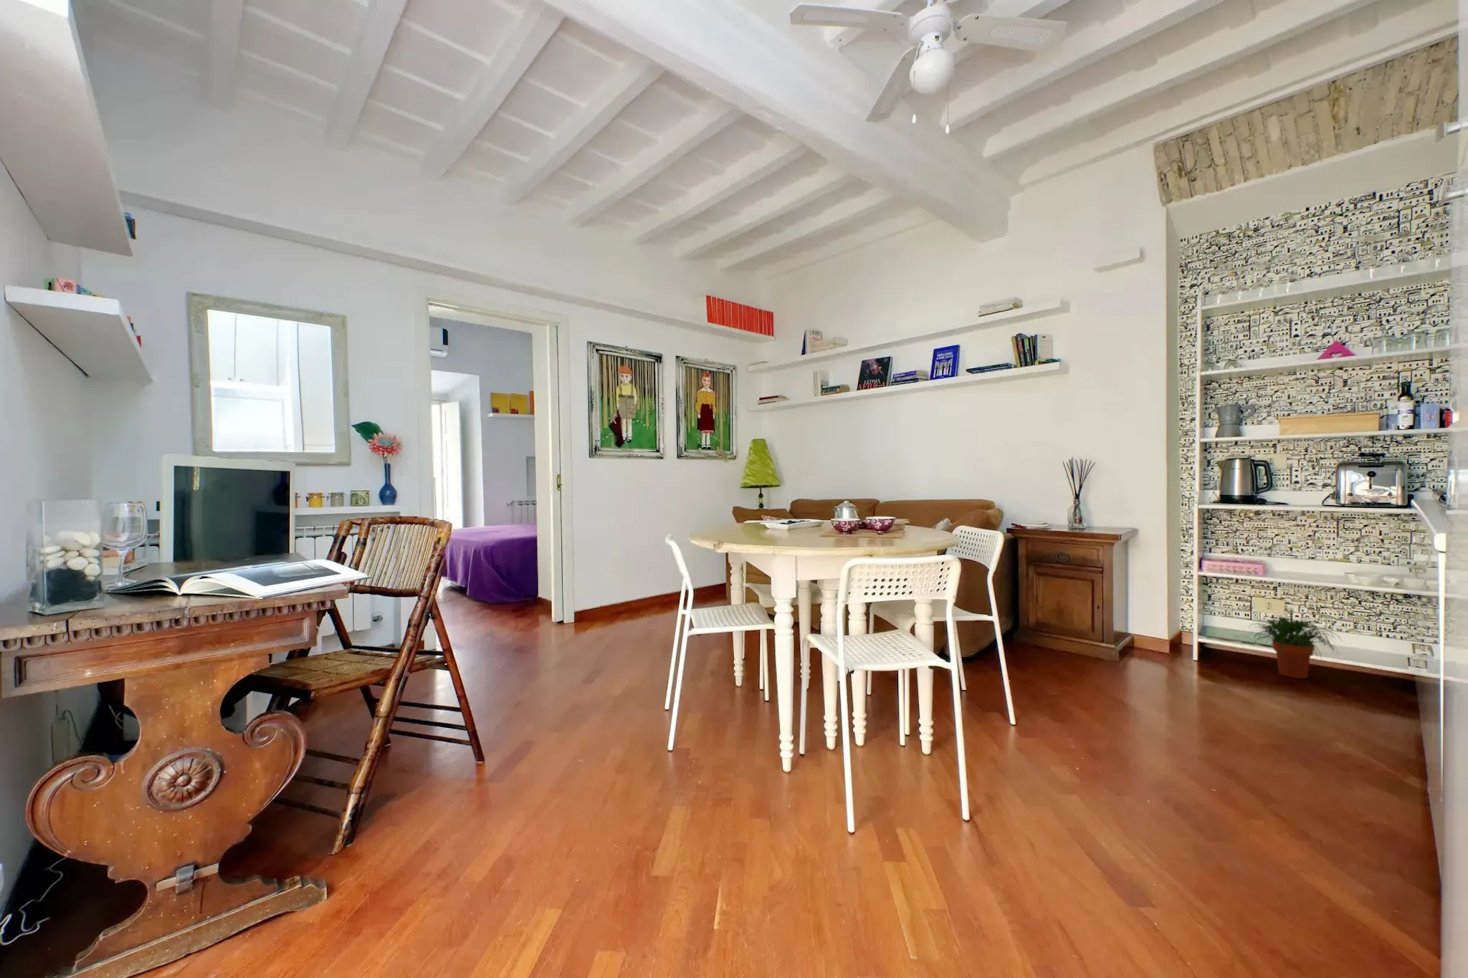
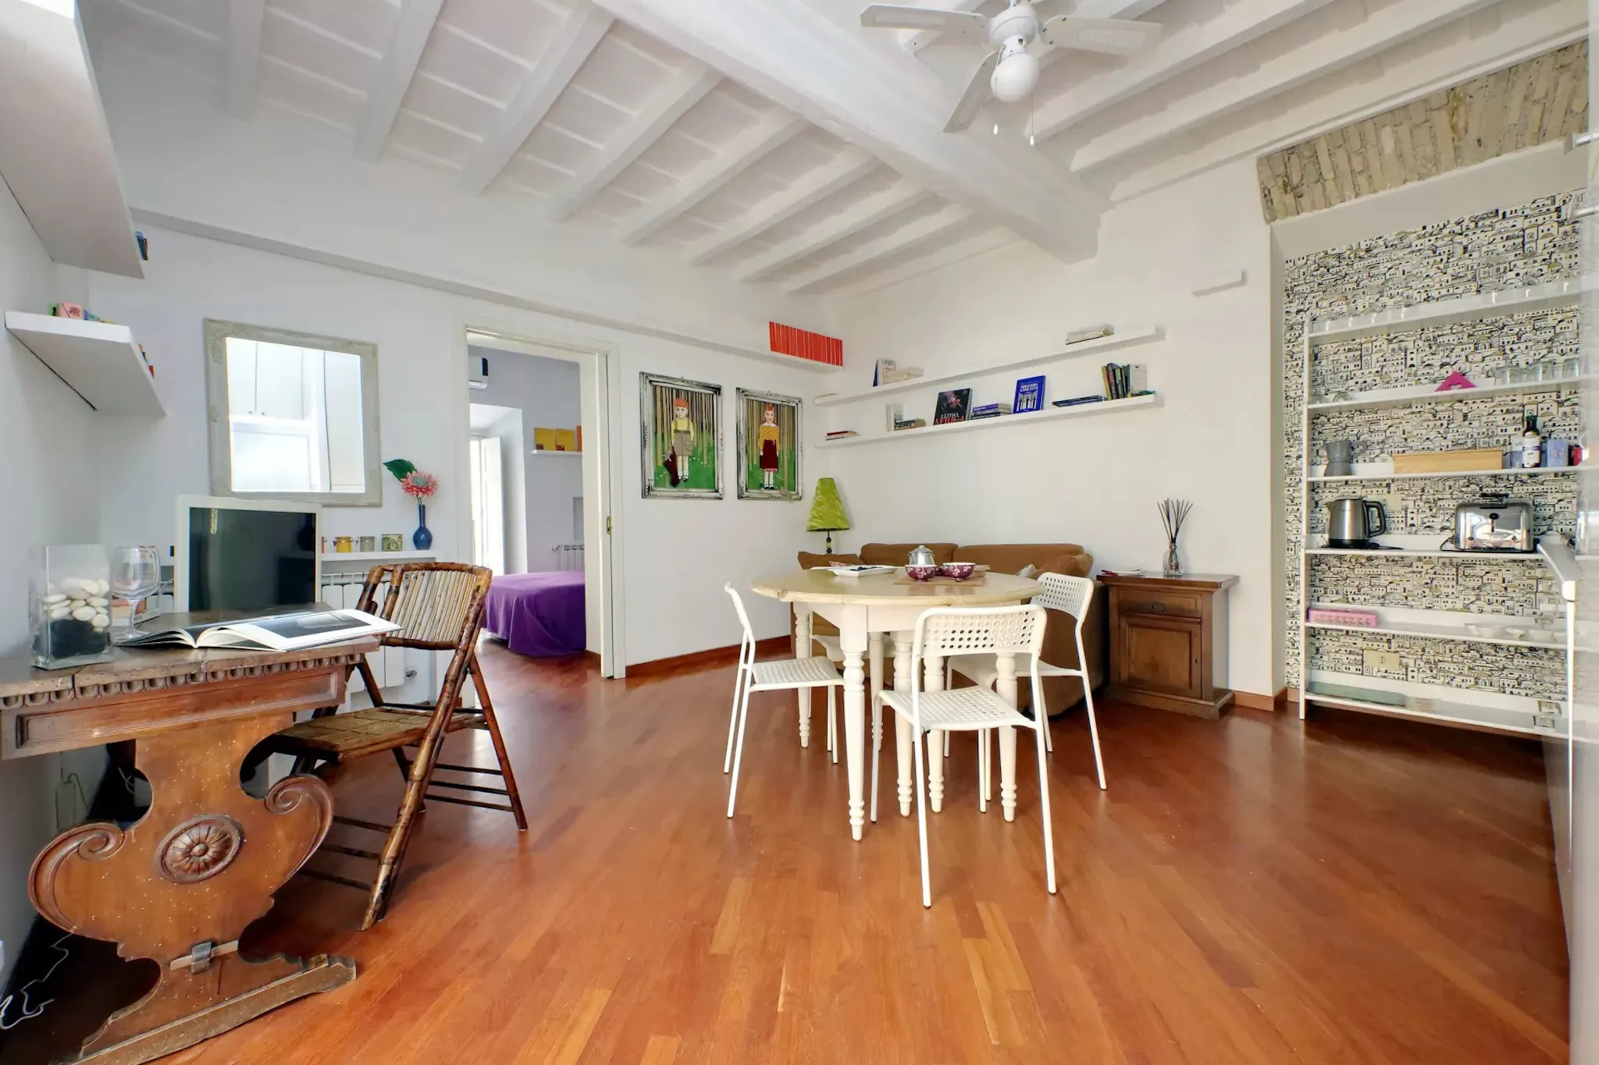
- potted plant [1249,615,1342,679]
